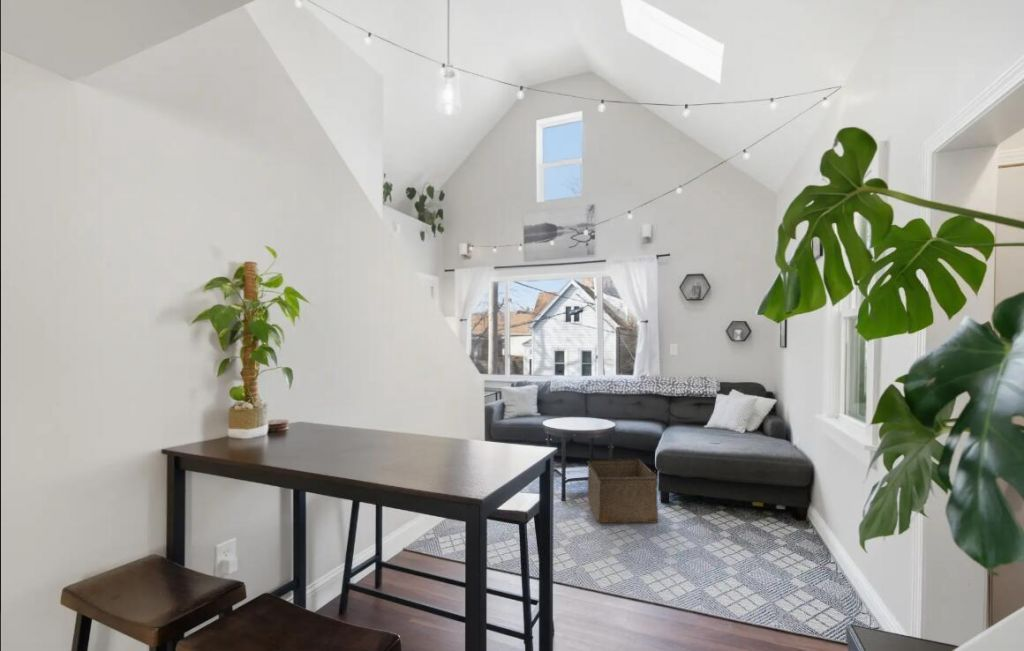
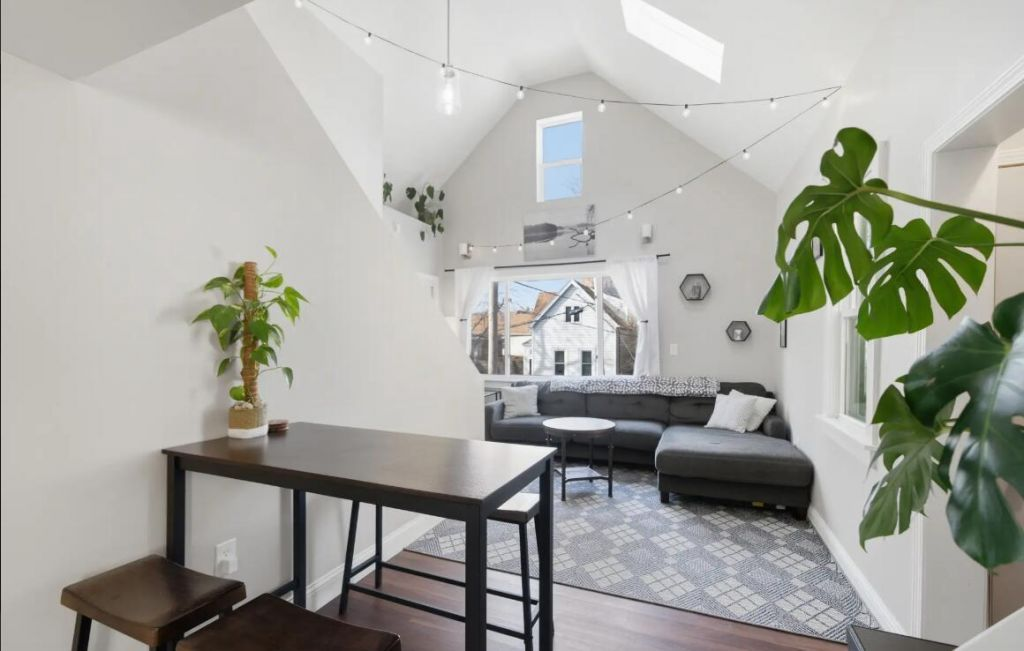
- storage bin [586,458,659,524]
